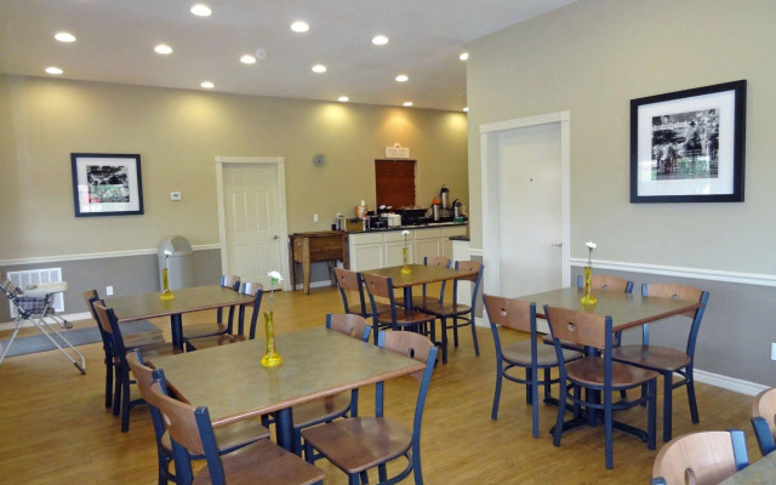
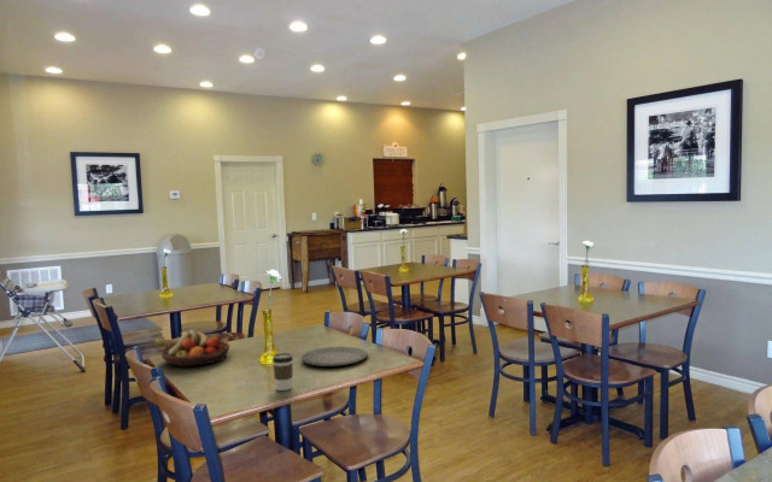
+ fruit bowl [153,329,230,368]
+ plate [300,346,368,368]
+ coffee cup [271,352,294,392]
